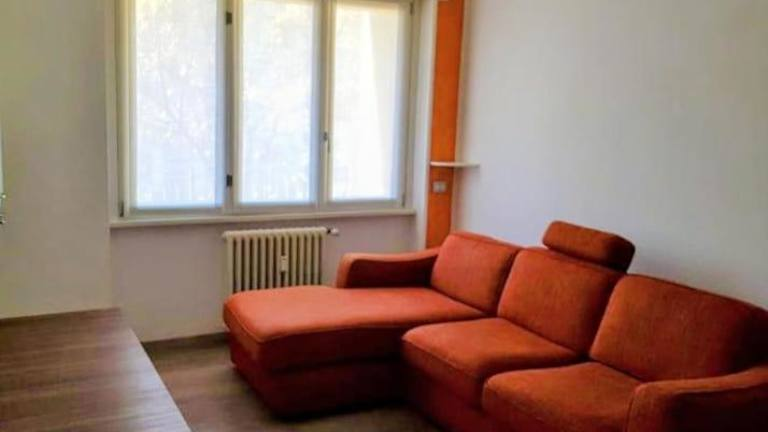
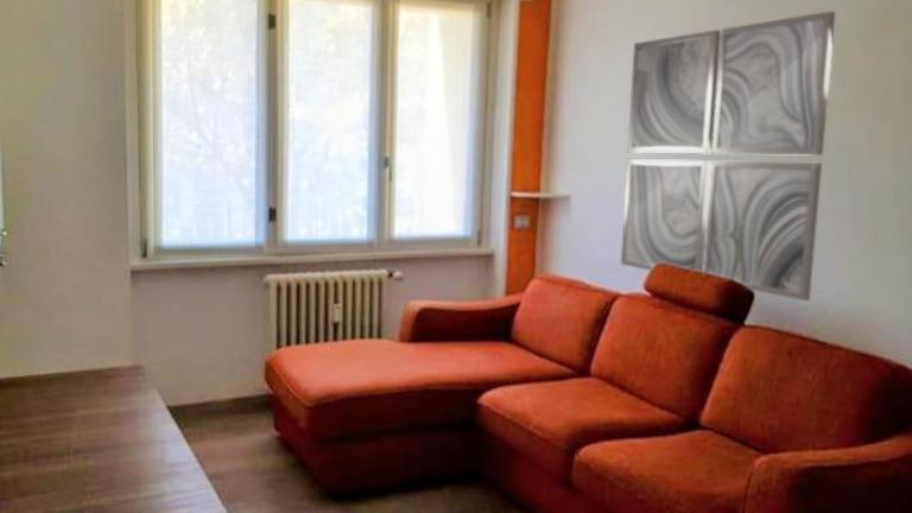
+ wall art [620,10,837,302]
